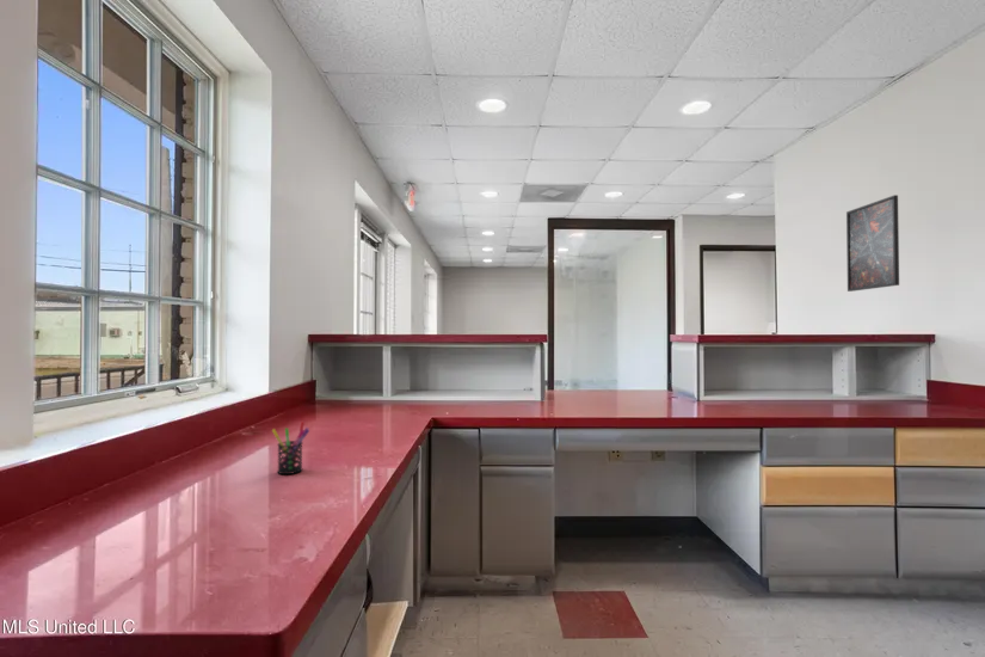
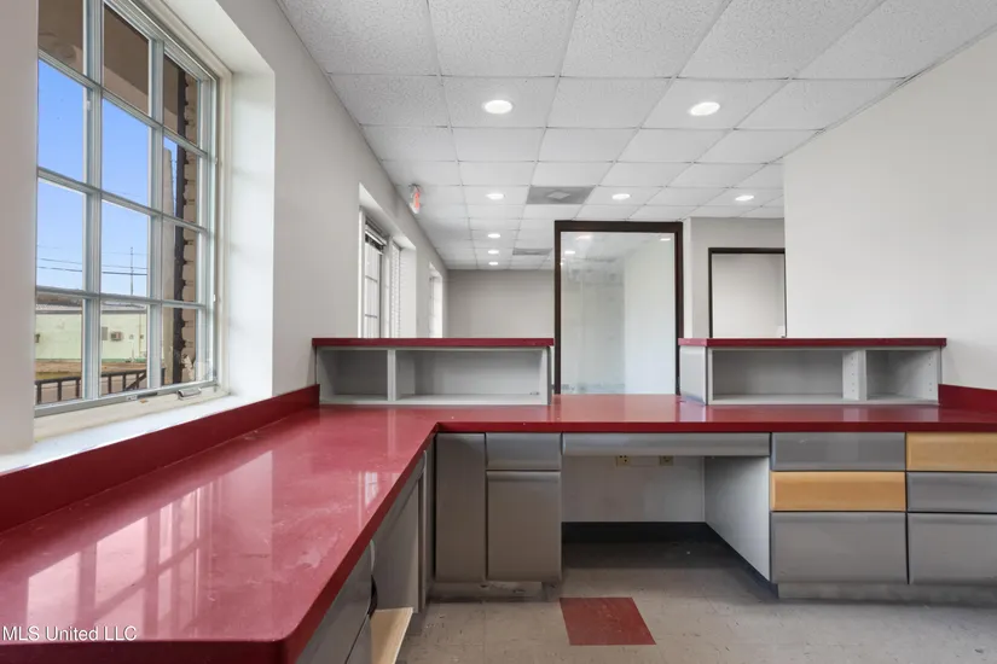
- pen holder [271,420,310,475]
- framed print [845,194,900,293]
